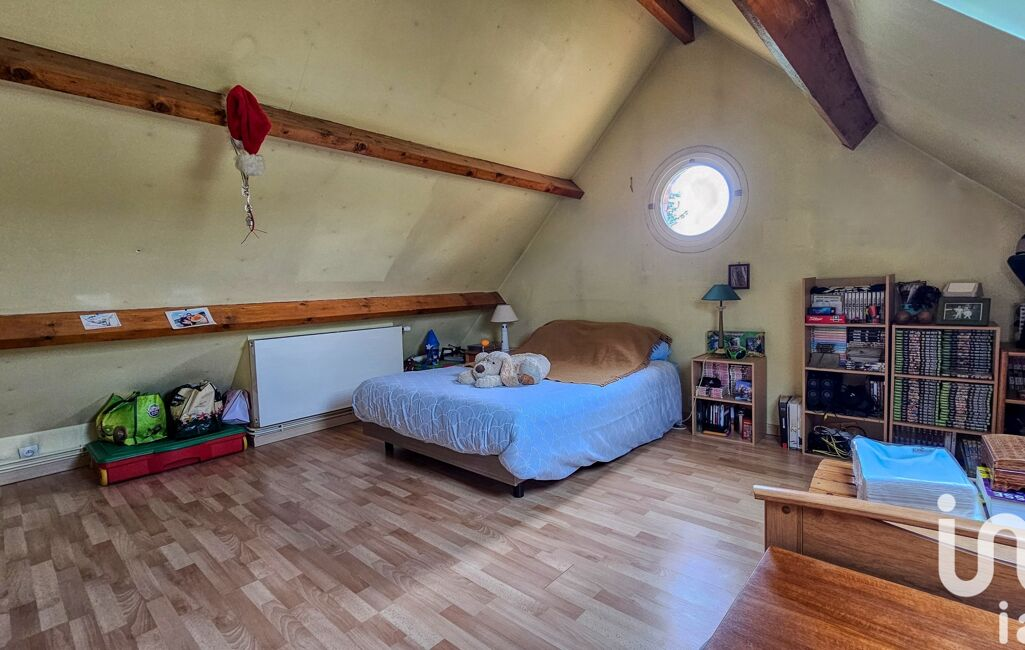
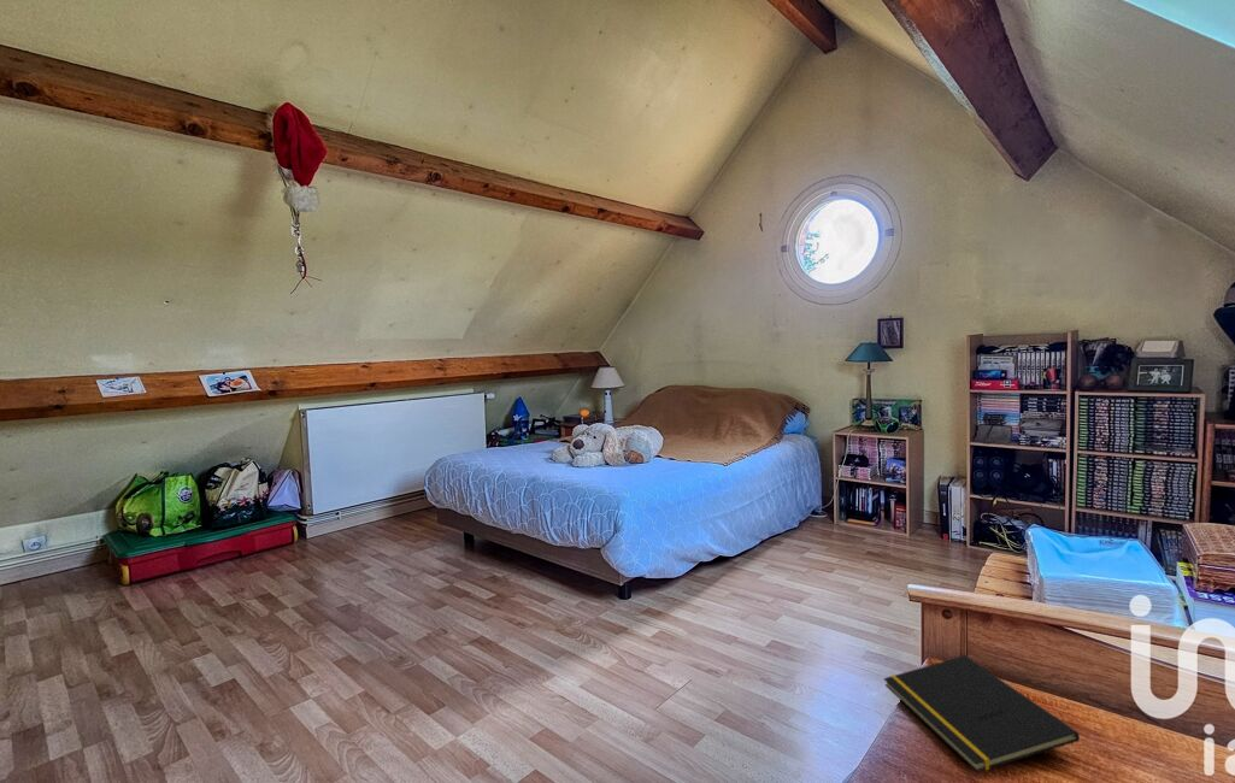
+ notepad [883,654,1081,773]
